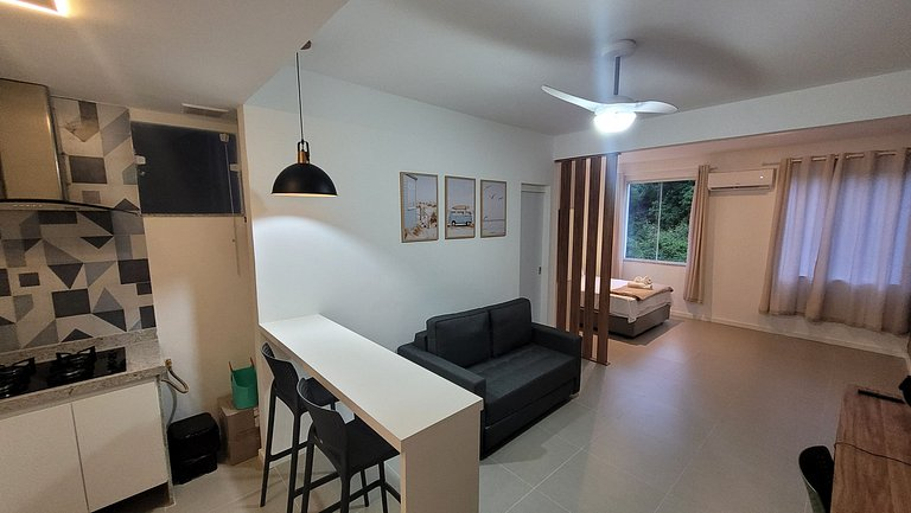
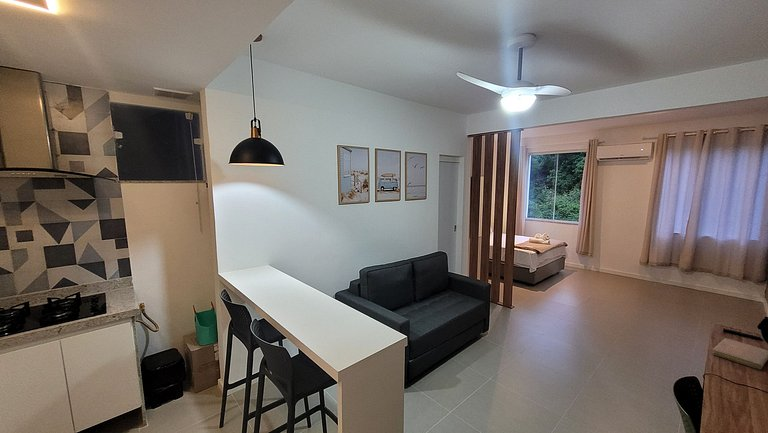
+ notebook [711,337,768,370]
